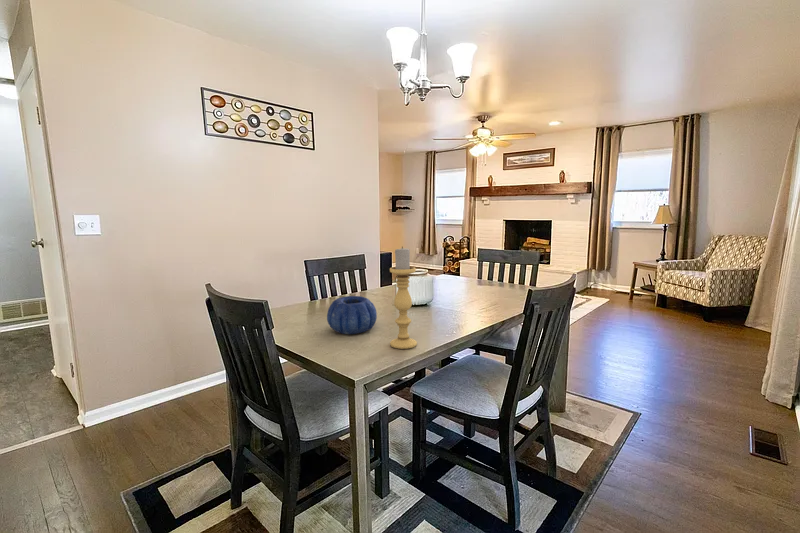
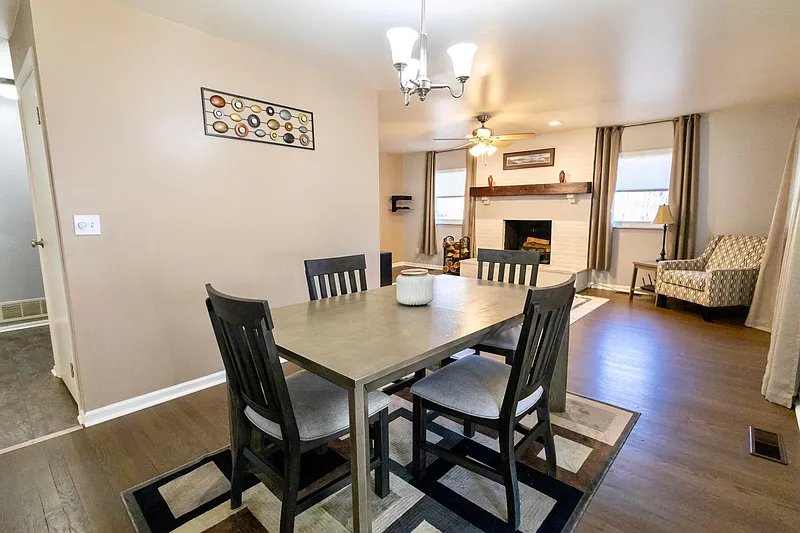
- candle holder [389,245,418,350]
- decorative bowl [326,295,378,335]
